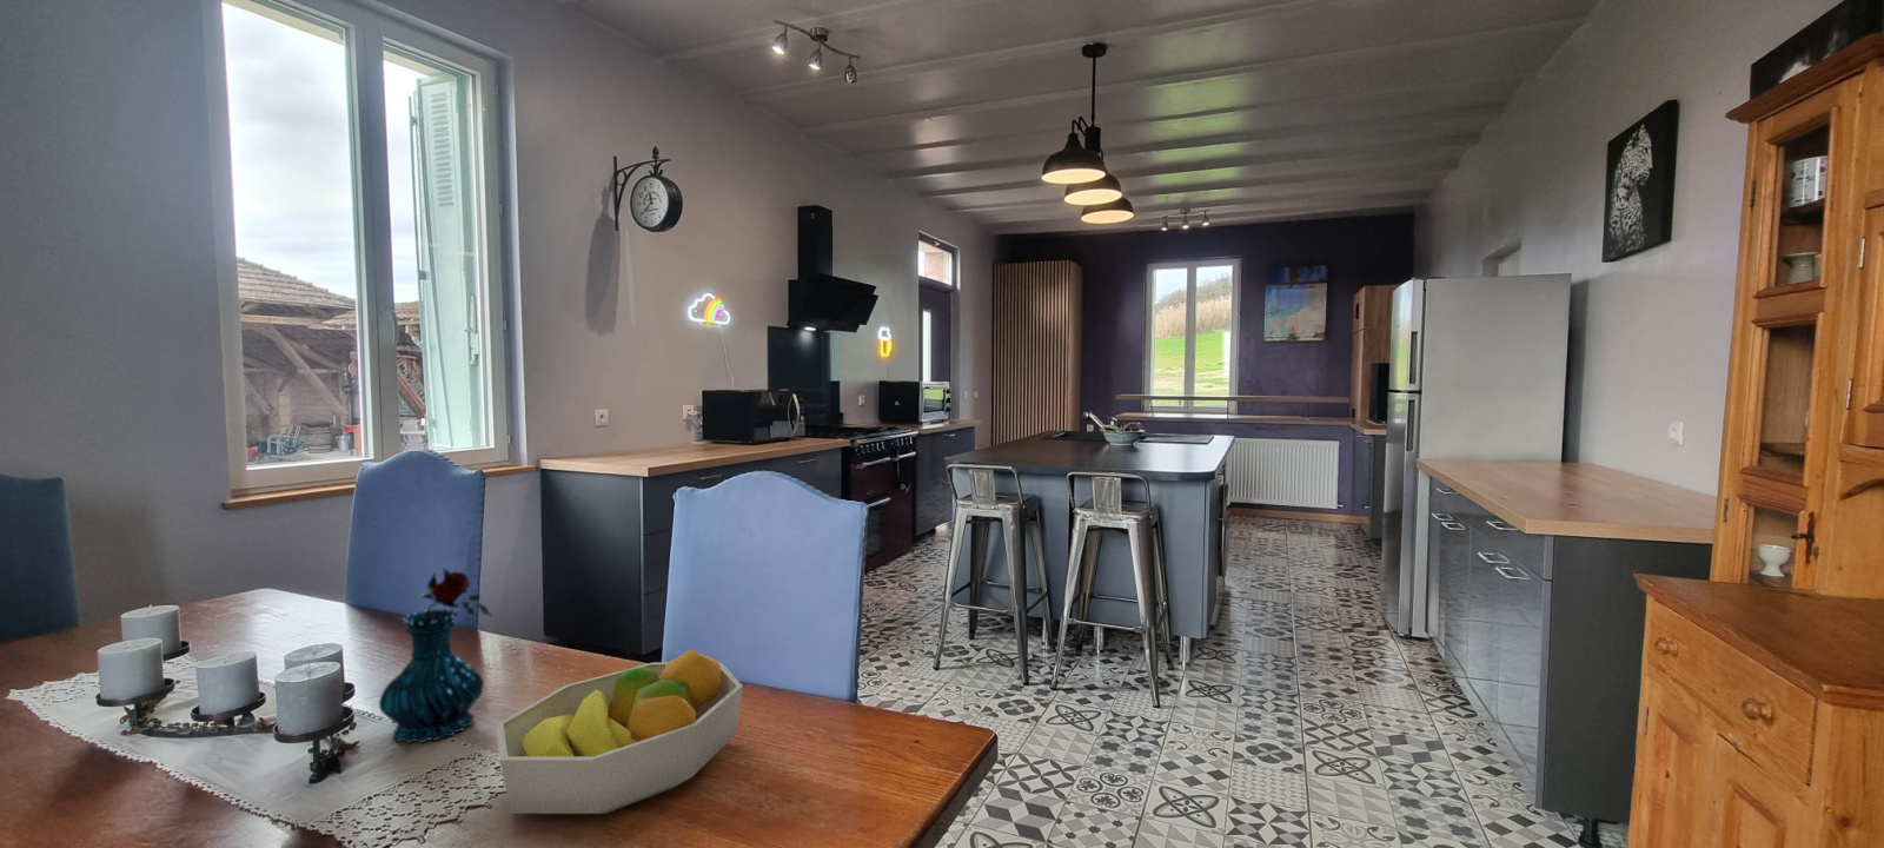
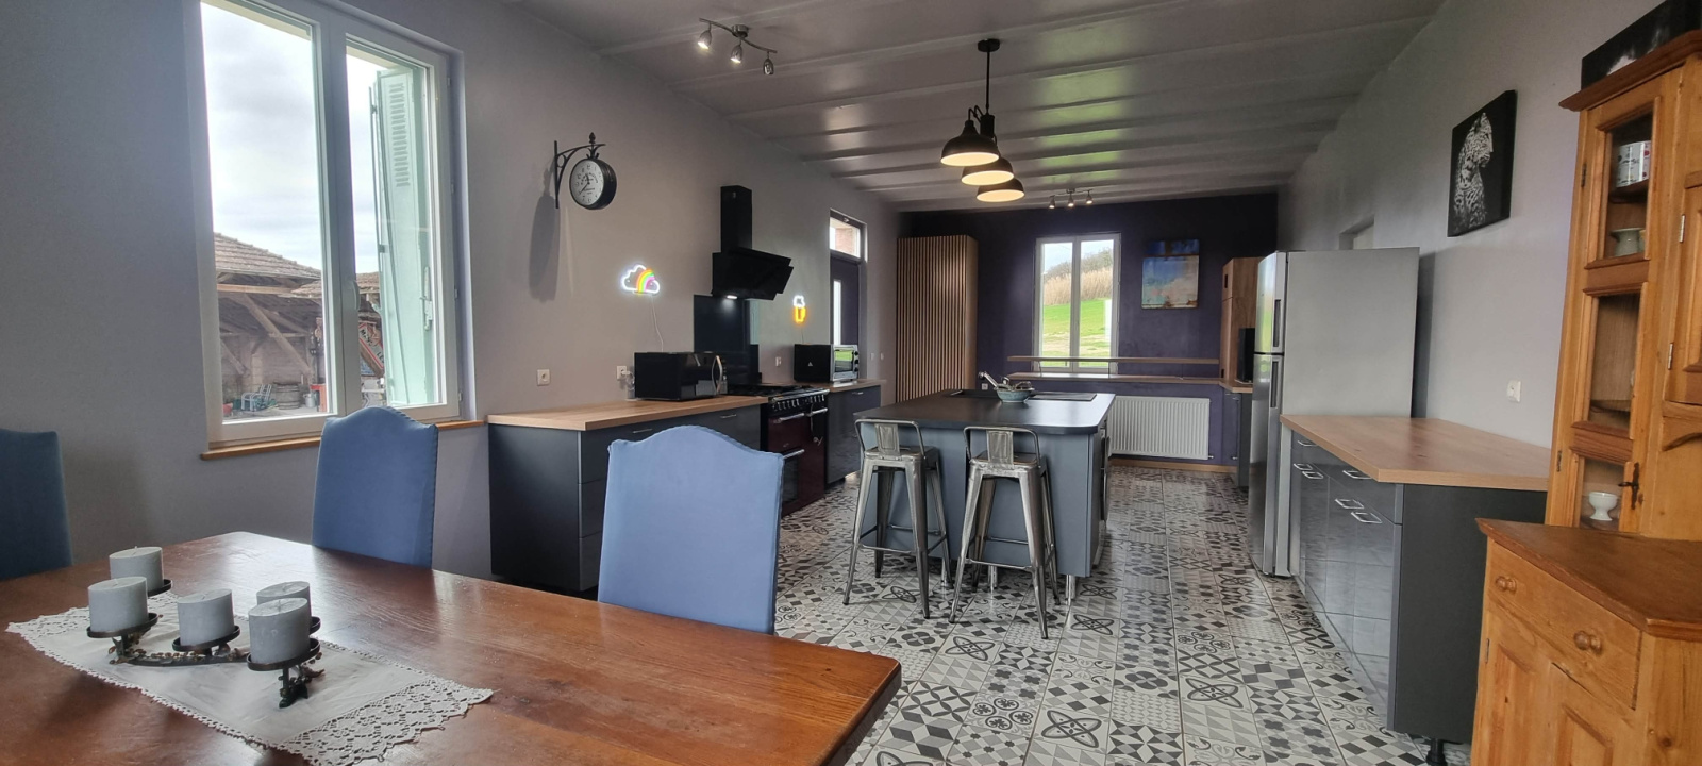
- fruit bowl [495,649,744,816]
- vase [378,567,494,745]
